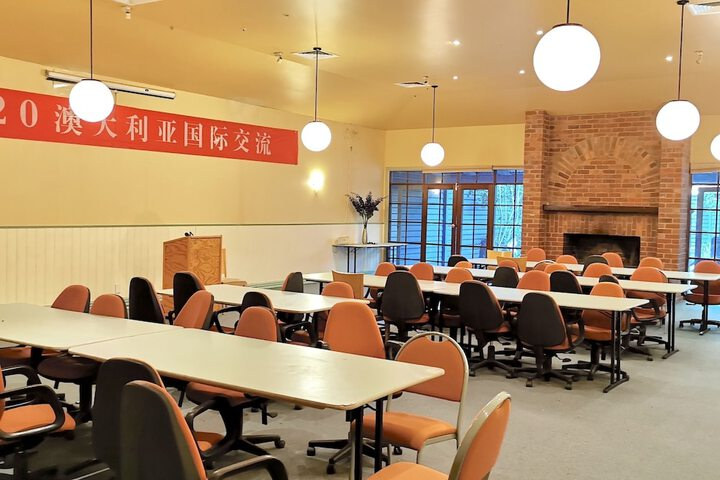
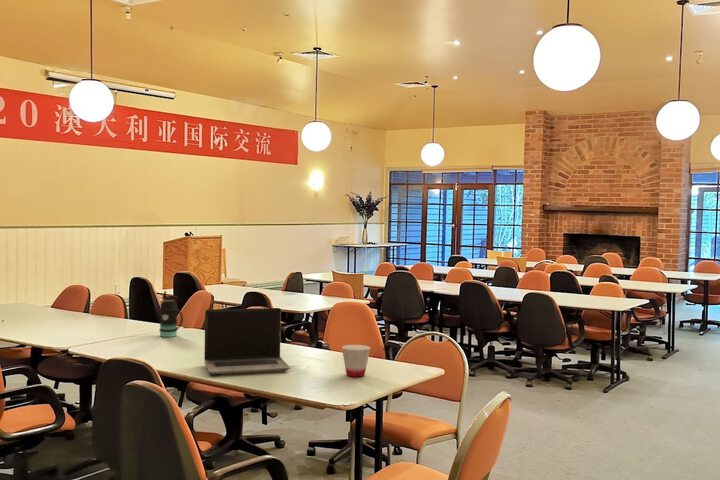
+ bottle [158,290,184,338]
+ laptop computer [203,307,291,375]
+ cup [341,344,371,378]
